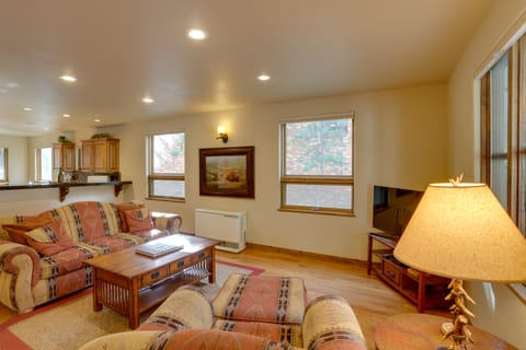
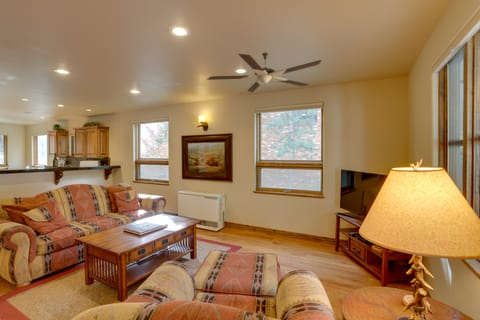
+ ceiling fan [207,52,323,93]
